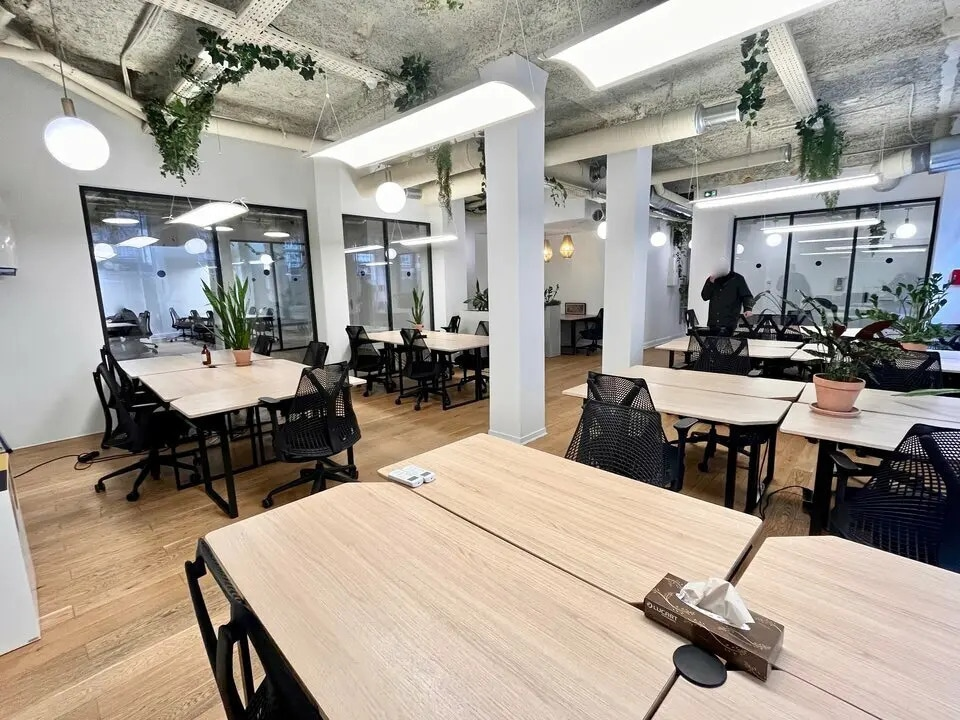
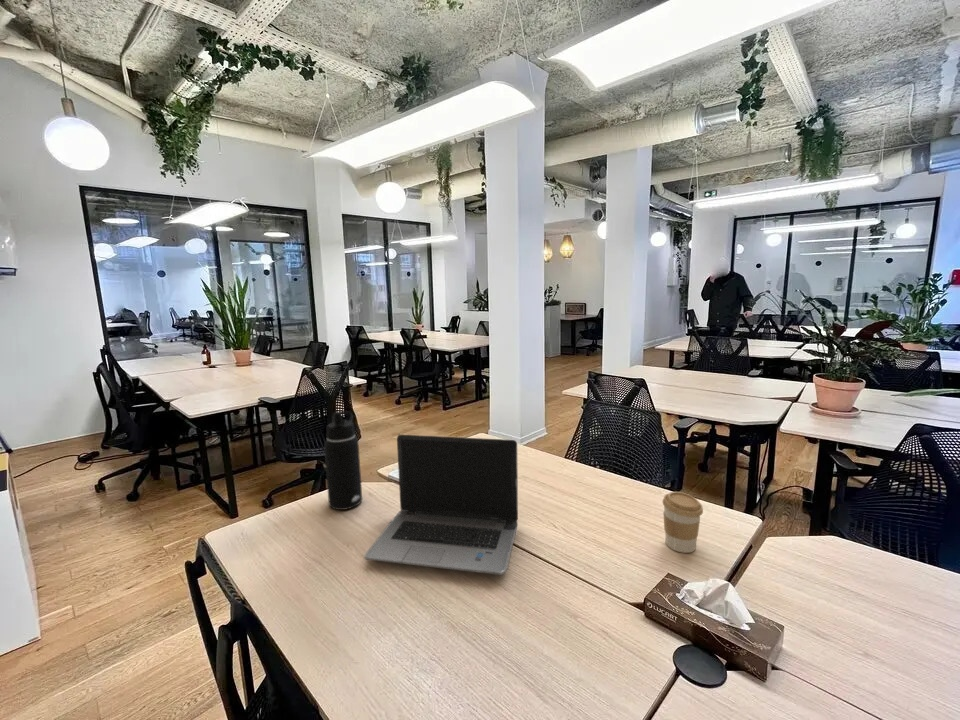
+ coffee cup [662,491,704,554]
+ laptop computer [364,434,519,576]
+ water bottle [323,410,363,511]
